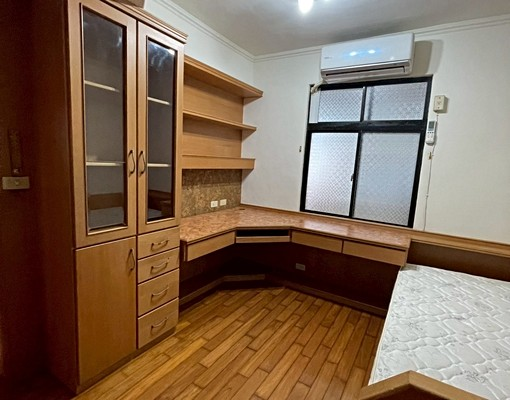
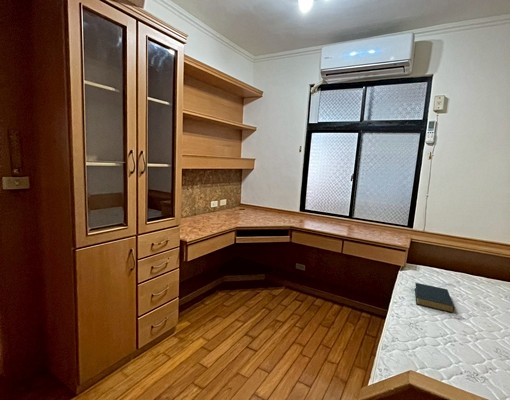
+ hardback book [414,282,455,314]
